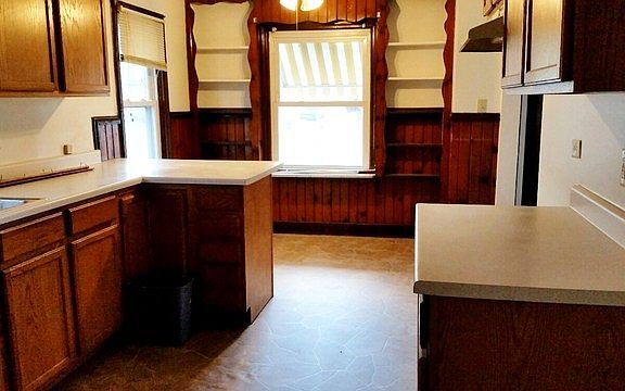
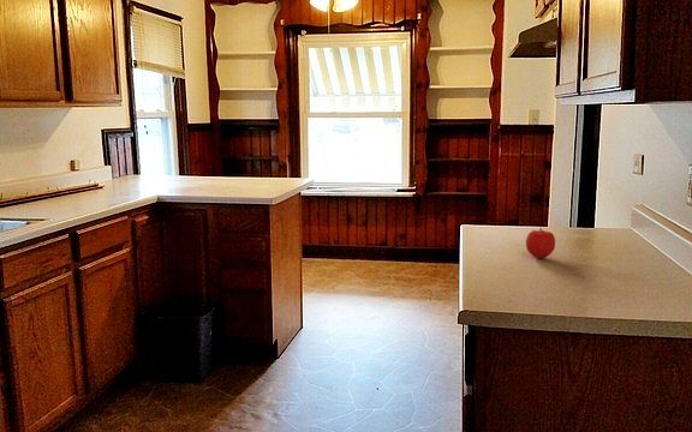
+ fruit [525,227,556,259]
